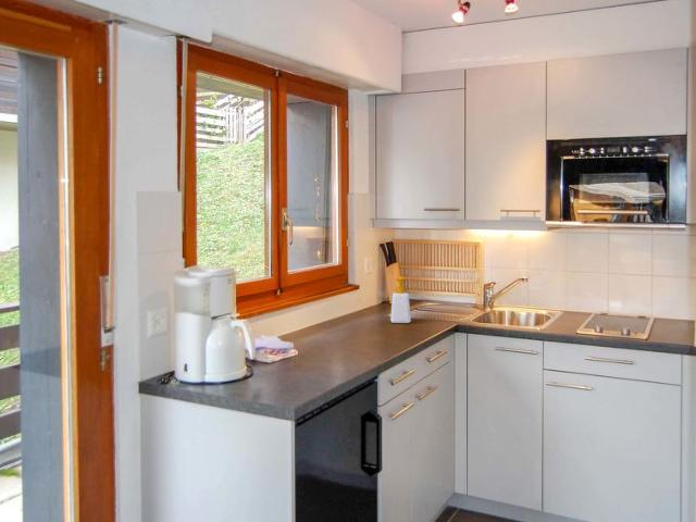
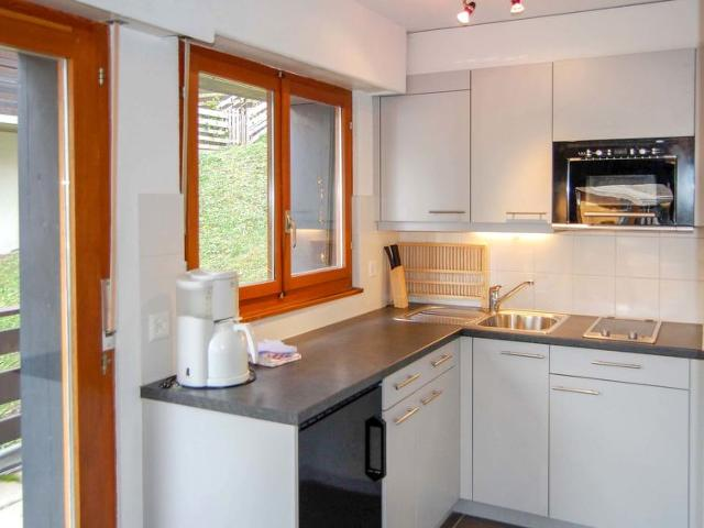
- soap bottle [389,275,419,324]
